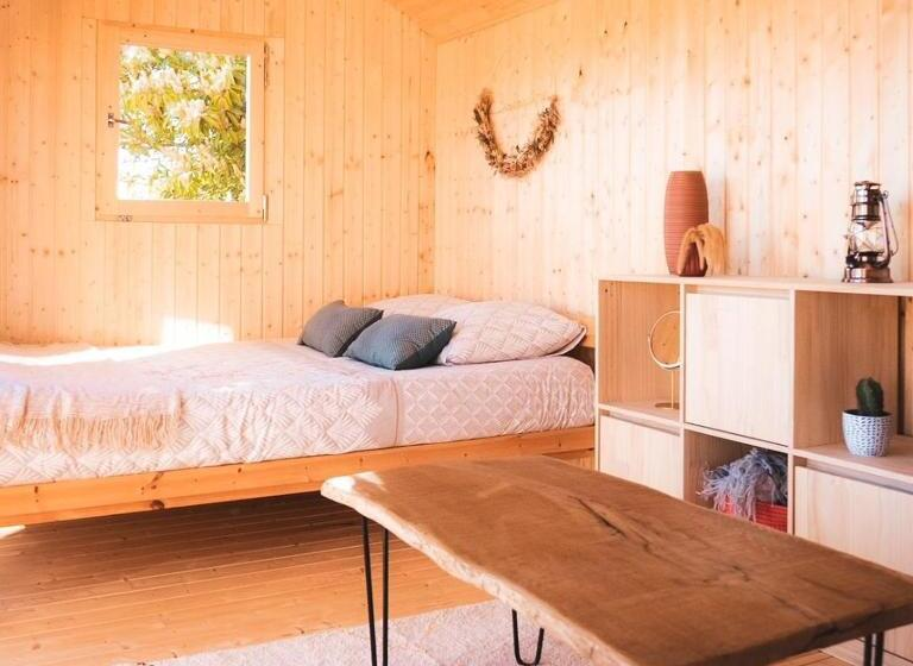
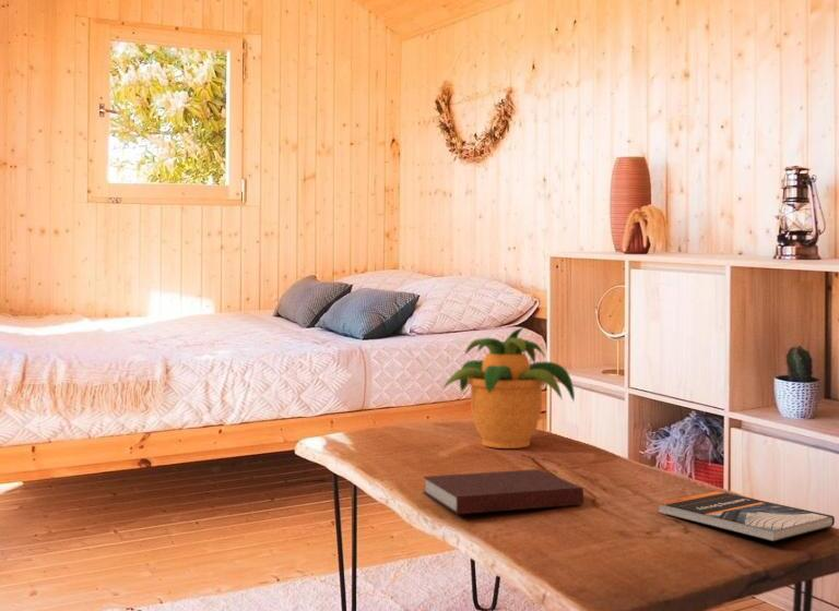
+ notebook [422,468,584,515]
+ potted plant [441,327,576,450]
+ book [657,490,836,542]
